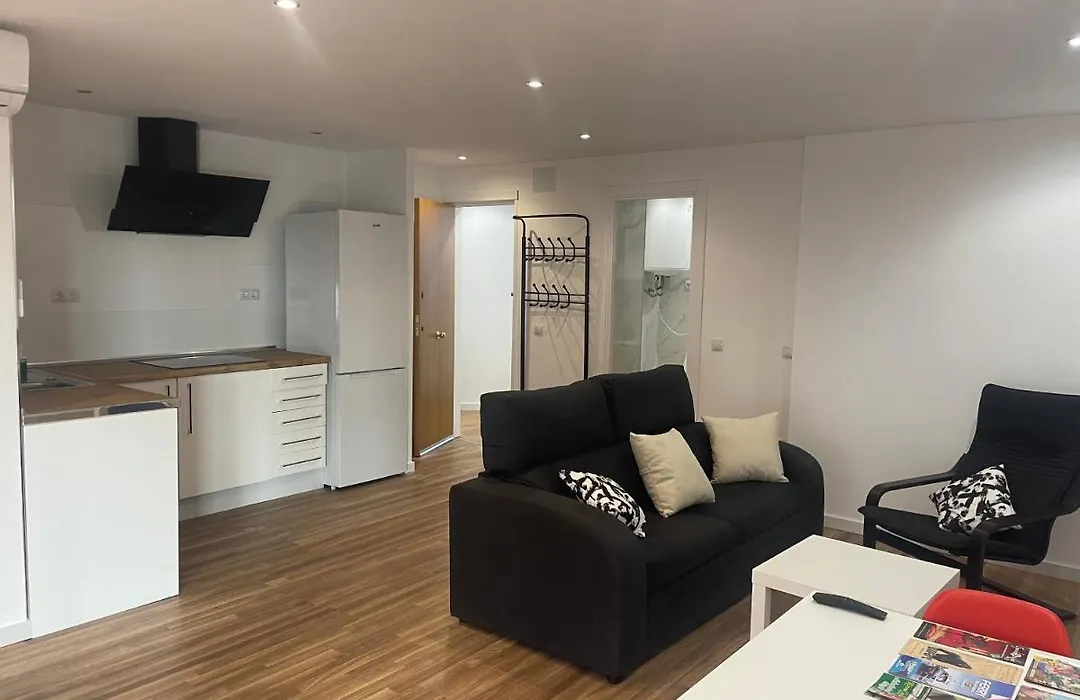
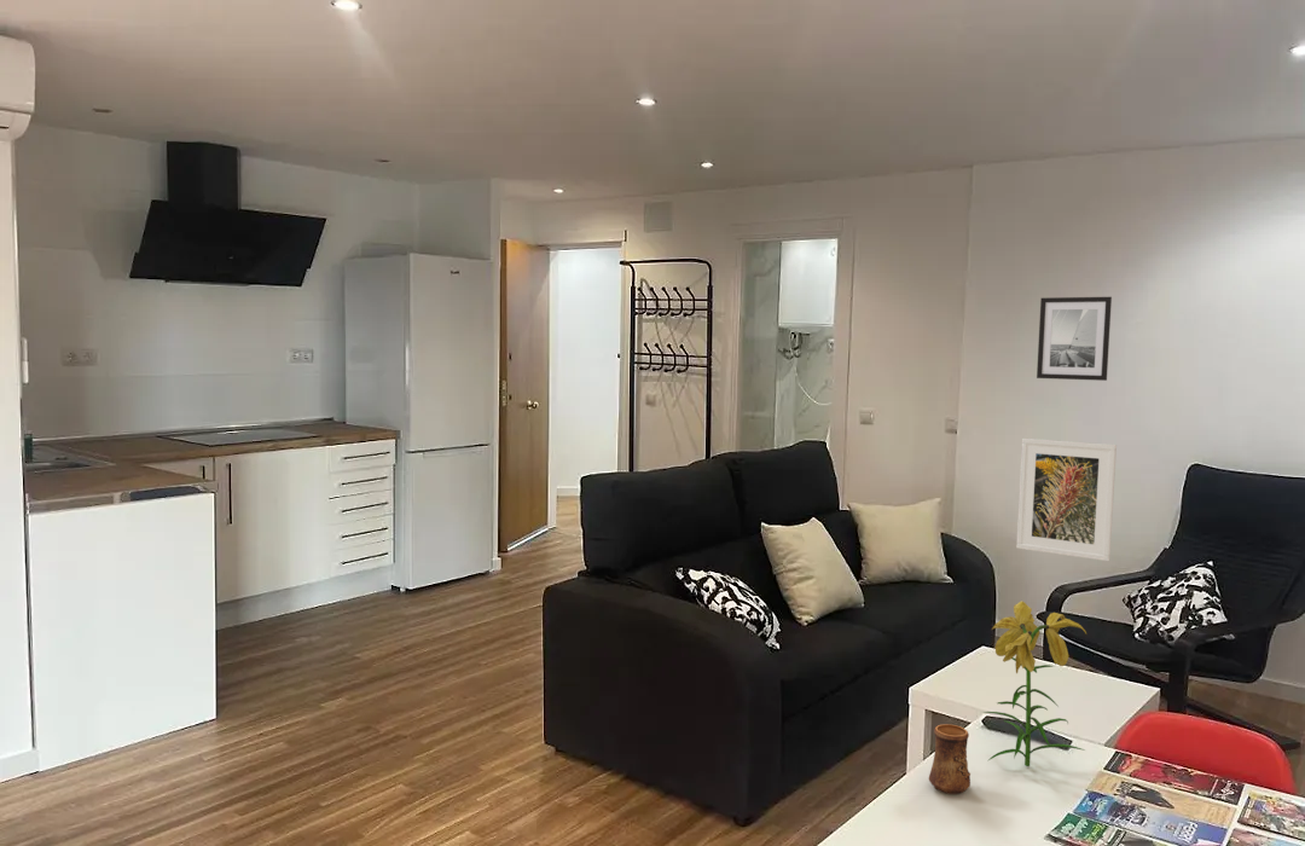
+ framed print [1015,438,1118,562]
+ cup [928,723,971,795]
+ flower [982,601,1088,767]
+ wall art [1036,296,1113,382]
